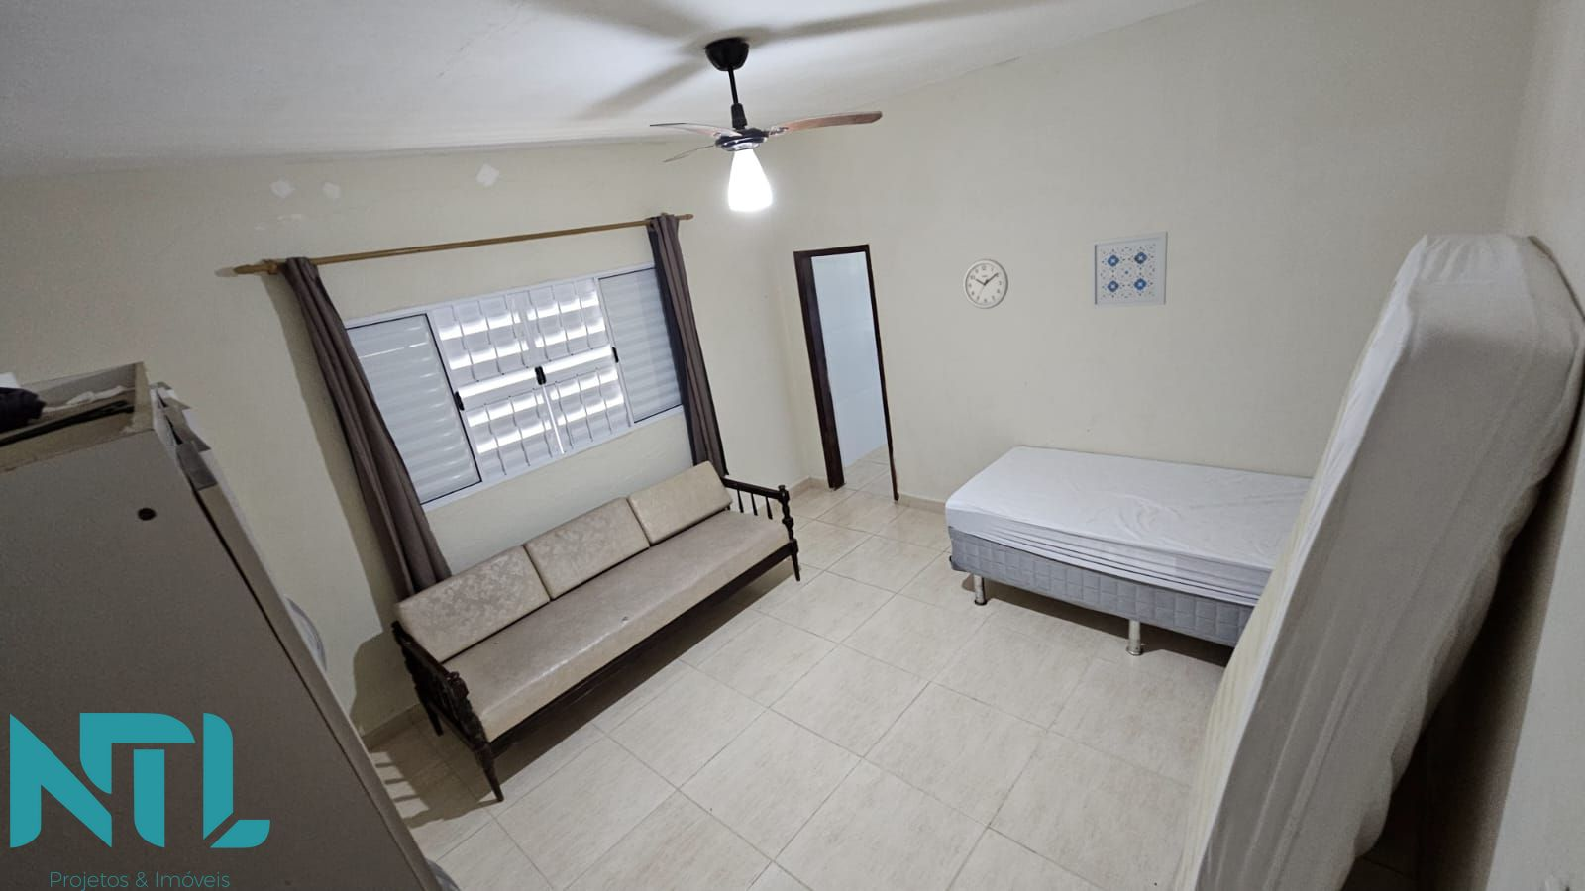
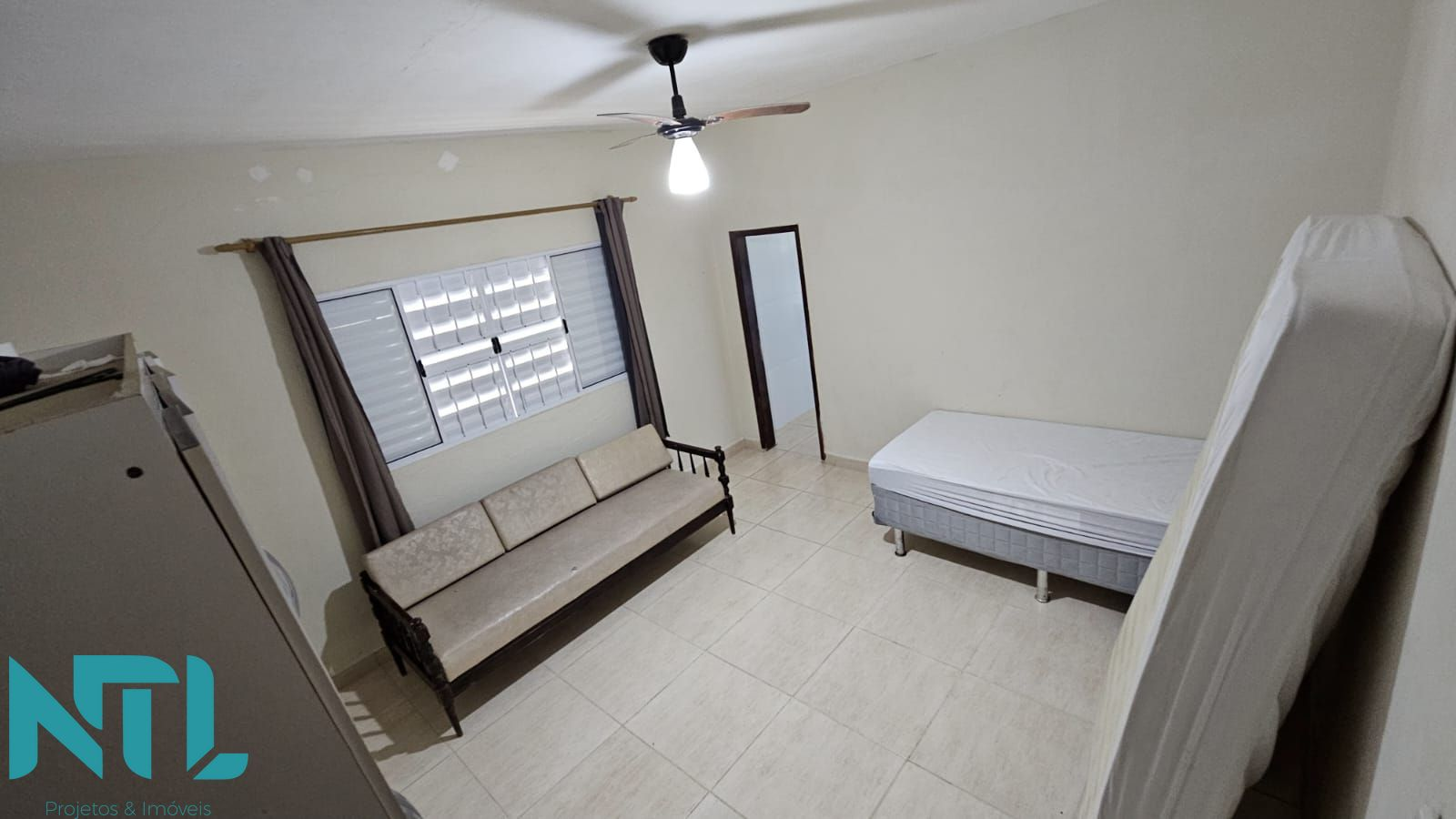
- wall clock [962,259,1009,310]
- wall art [1090,231,1169,310]
